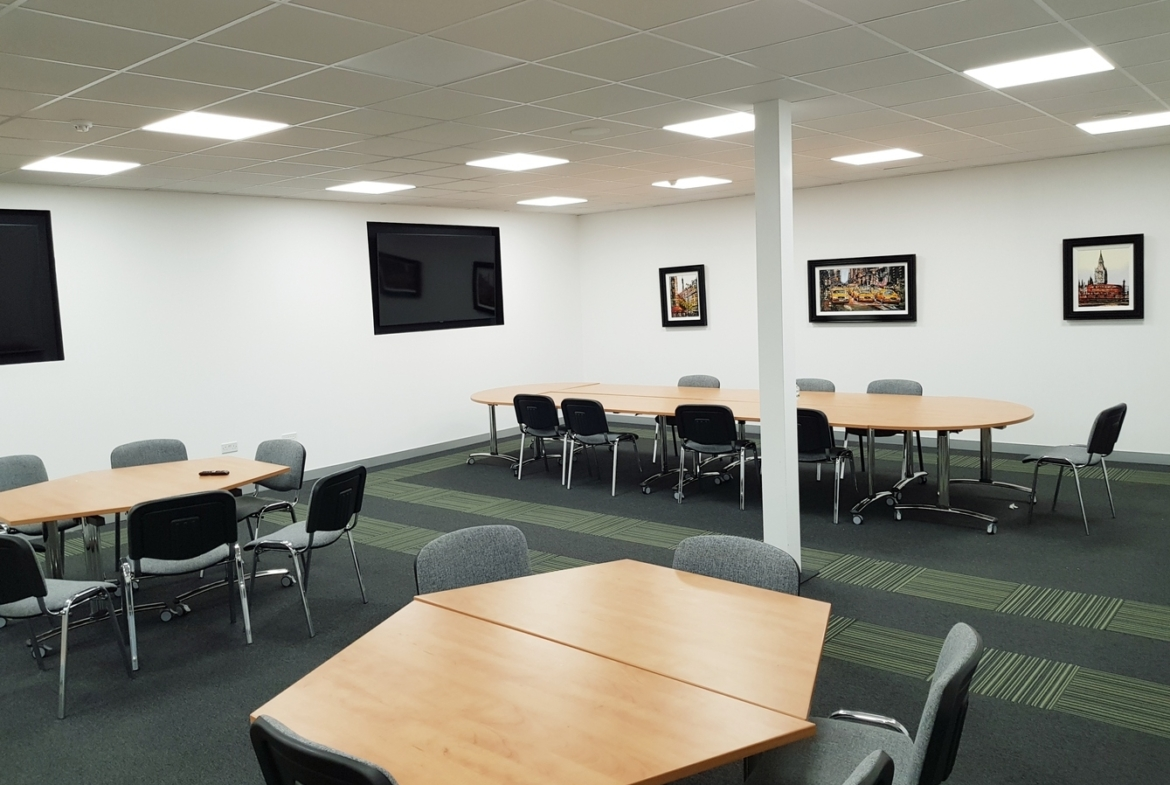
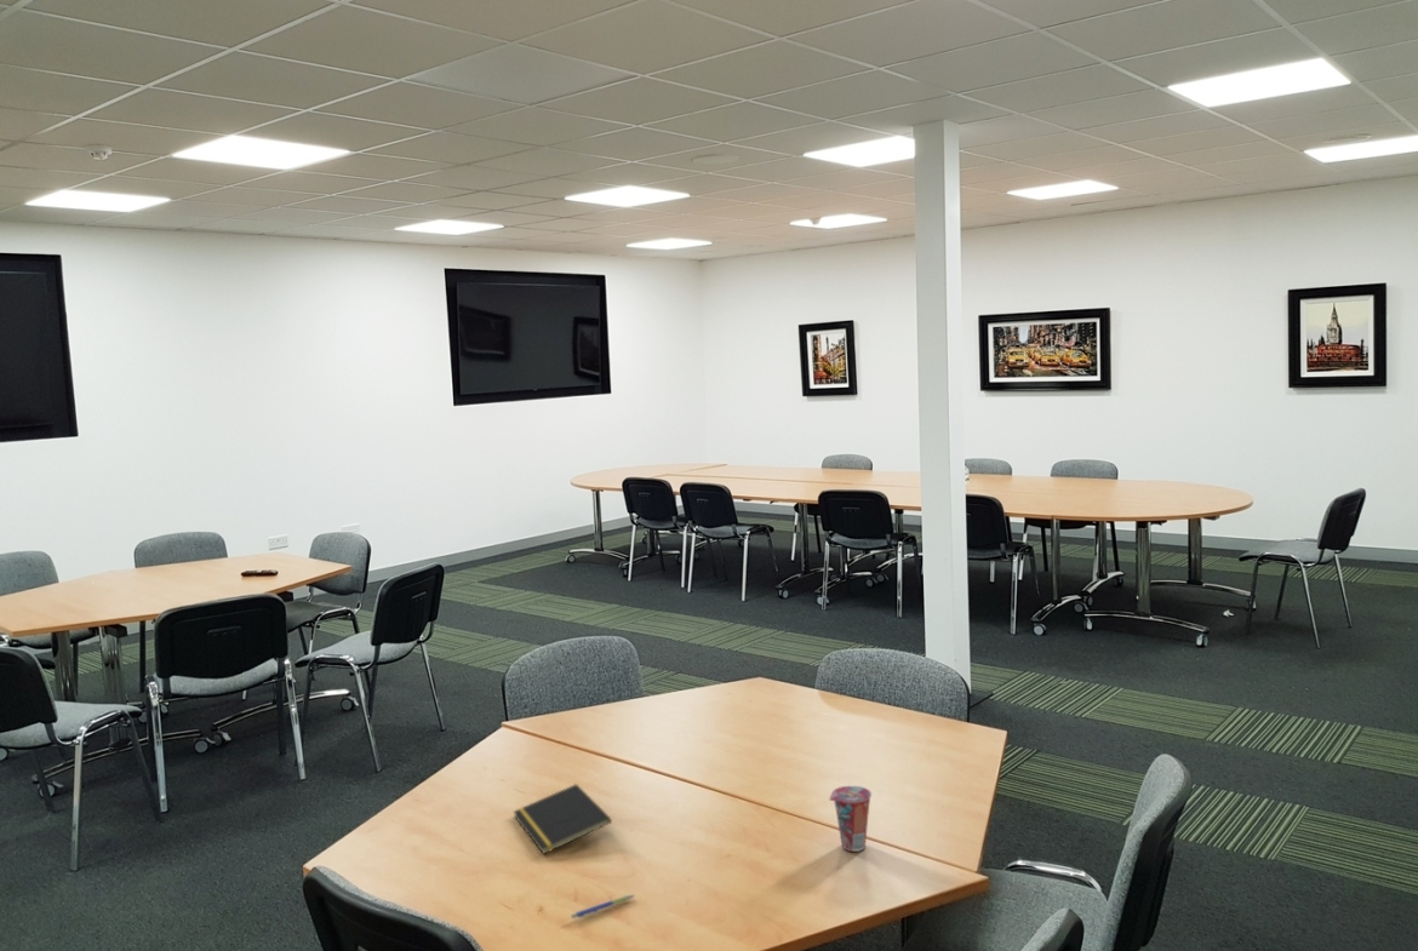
+ pen [571,894,635,920]
+ notepad [513,783,613,855]
+ cup [829,785,873,853]
